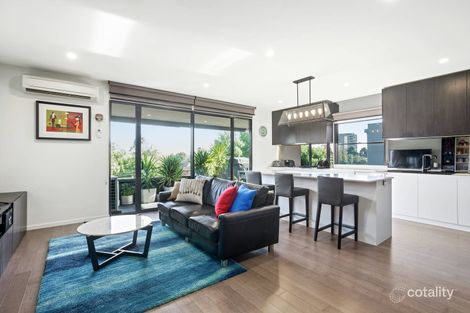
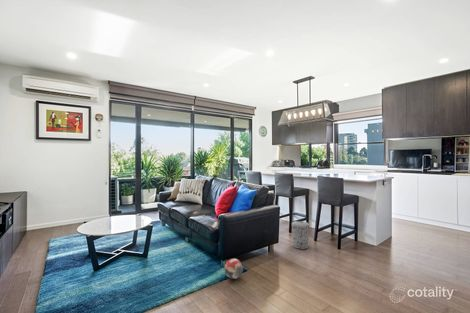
+ ball [224,258,244,280]
+ trash can [291,220,310,250]
